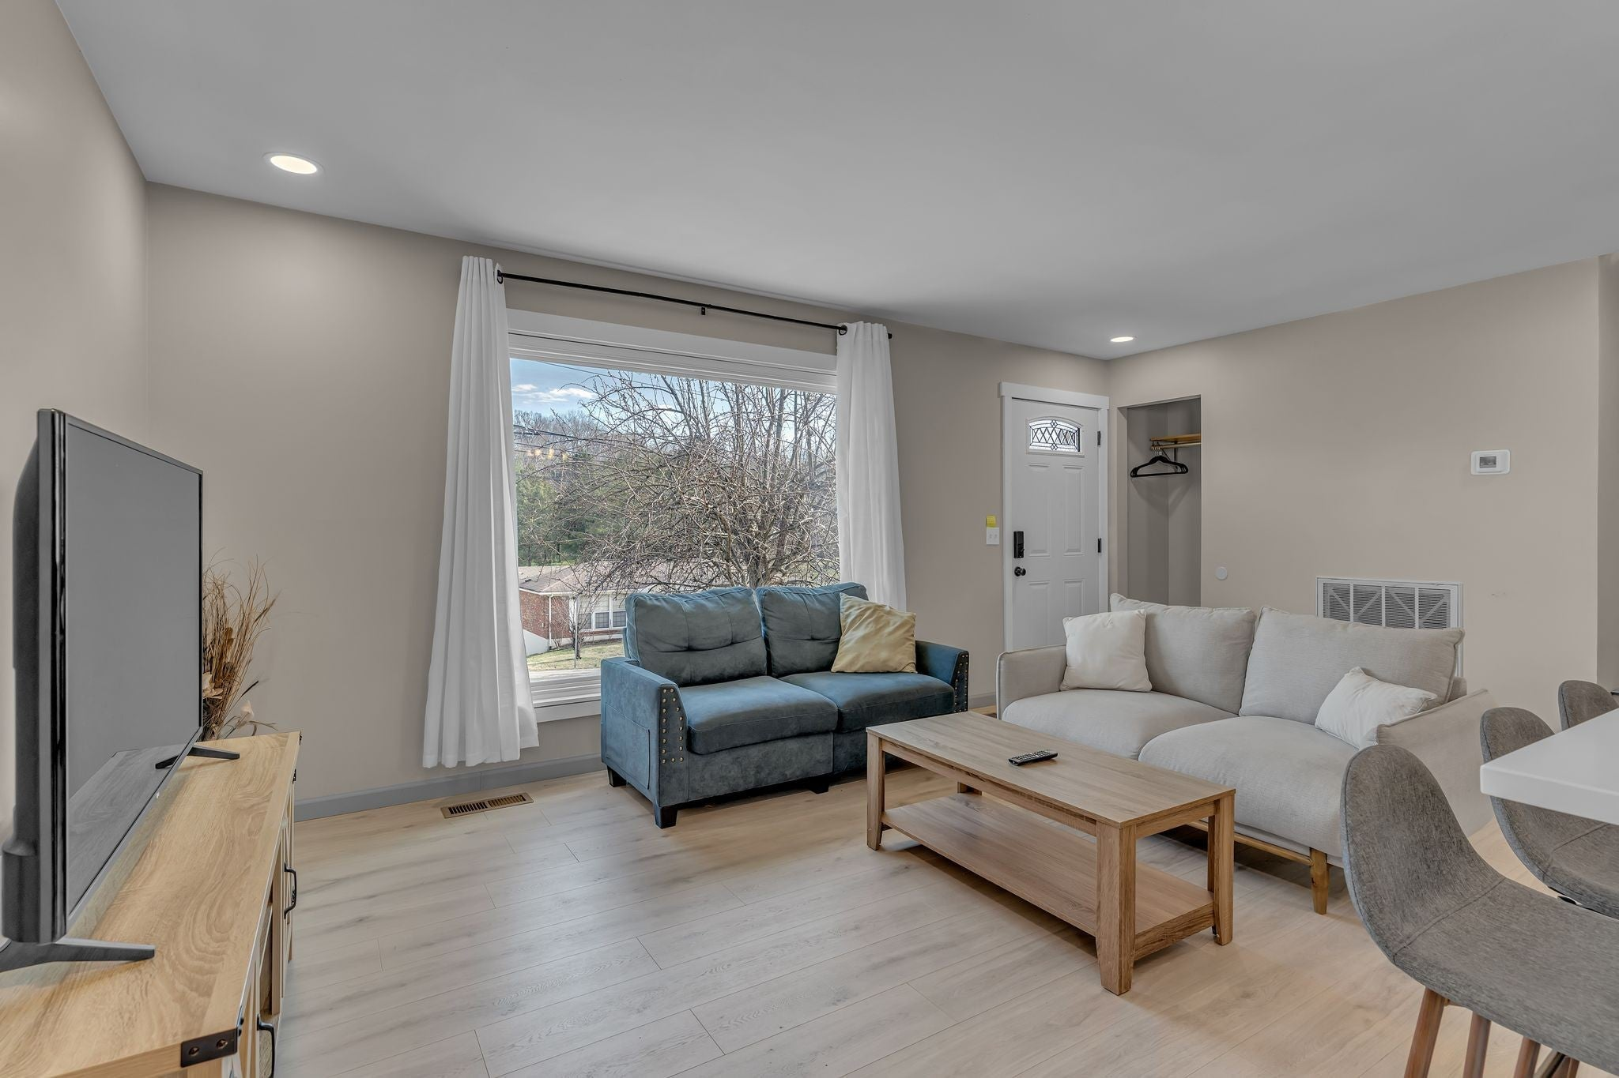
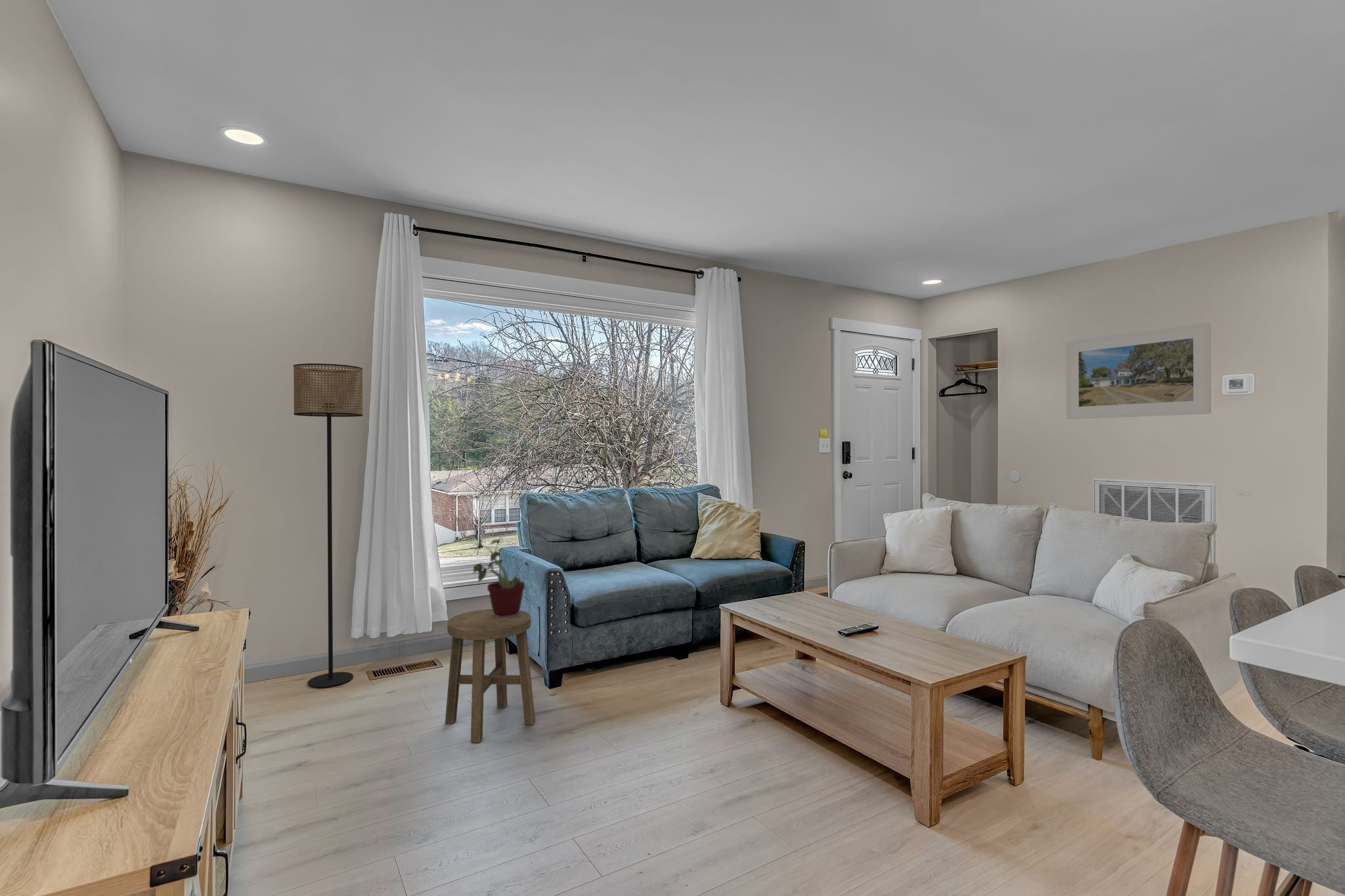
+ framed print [1065,322,1212,419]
+ stool [445,608,536,743]
+ potted plant [469,536,534,617]
+ floor lamp [293,363,364,689]
